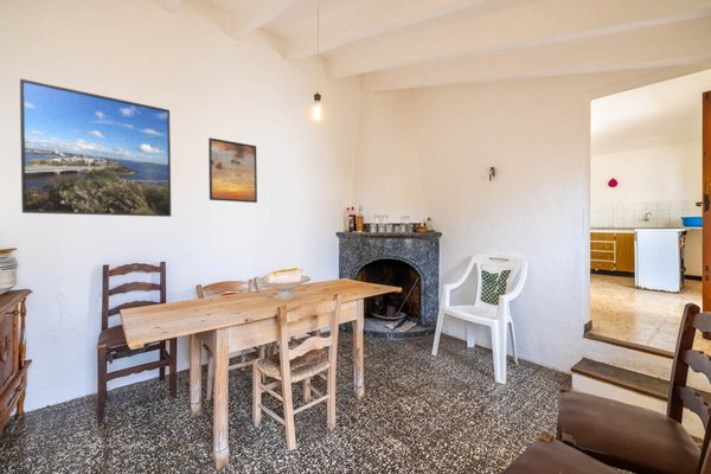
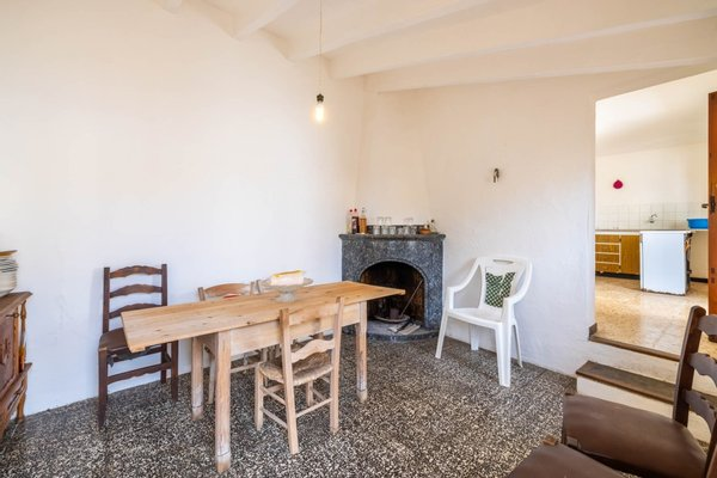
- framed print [207,136,258,204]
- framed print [19,77,172,218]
